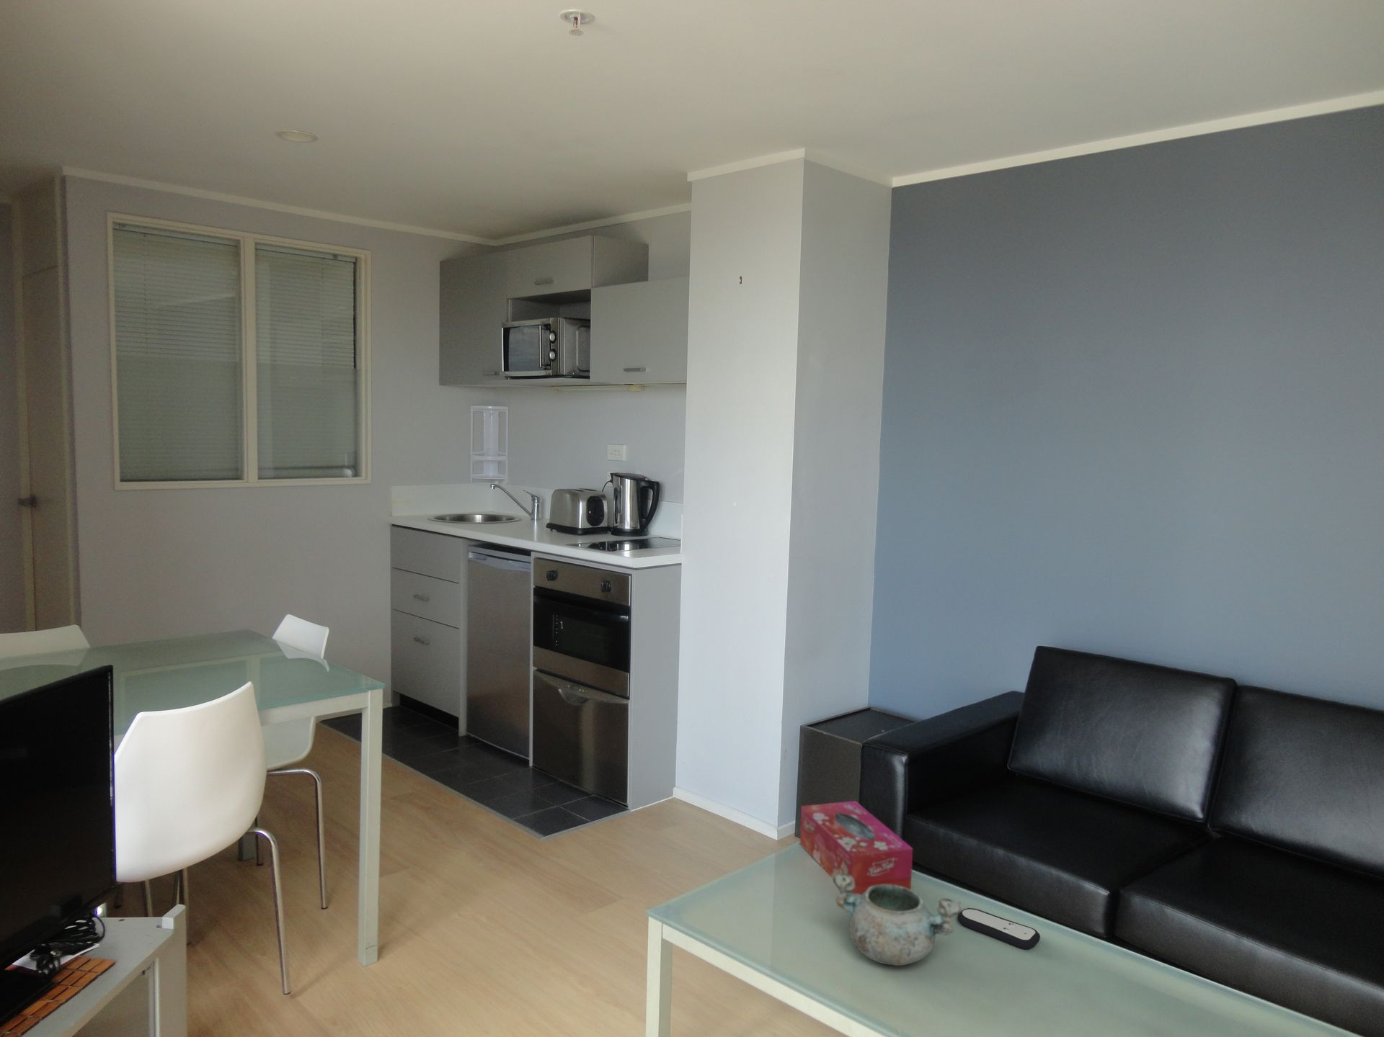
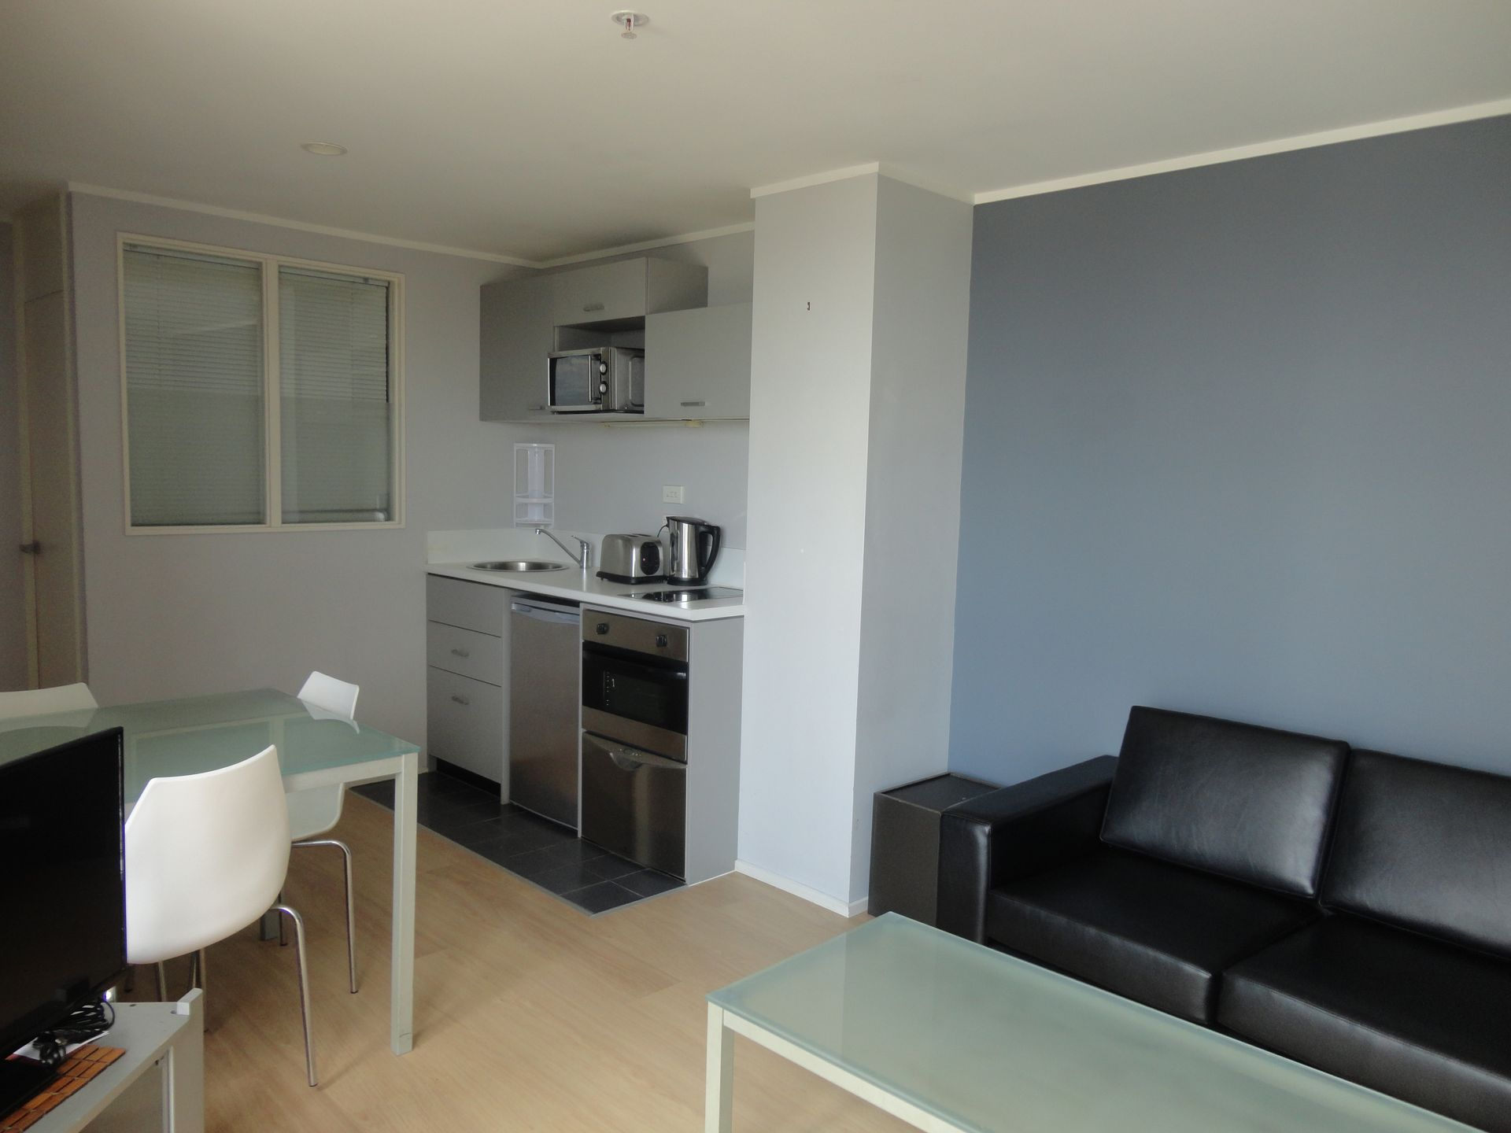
- decorative bowl [831,875,961,966]
- remote control [957,907,1041,950]
- tissue box [800,800,913,895]
